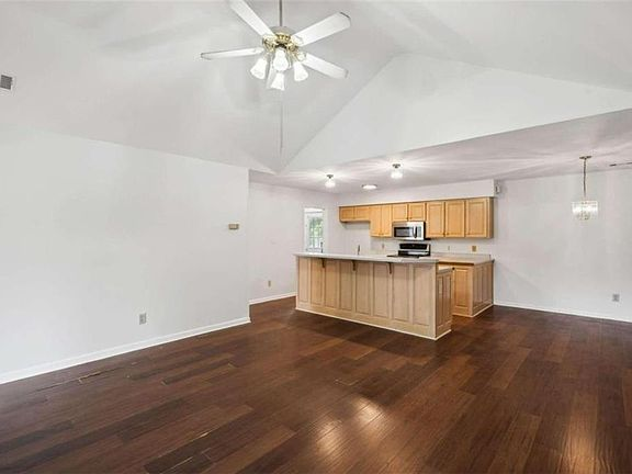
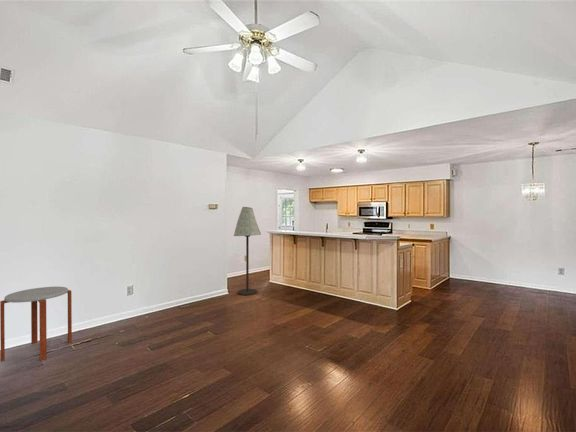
+ side table [0,286,73,362]
+ floor lamp [233,206,262,296]
